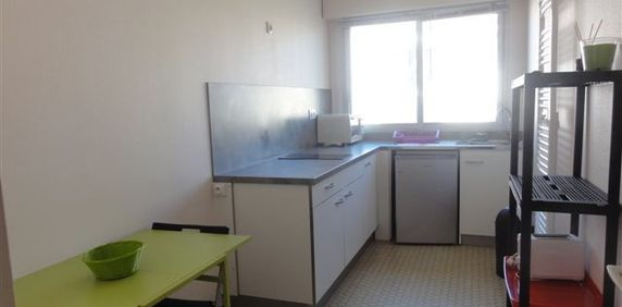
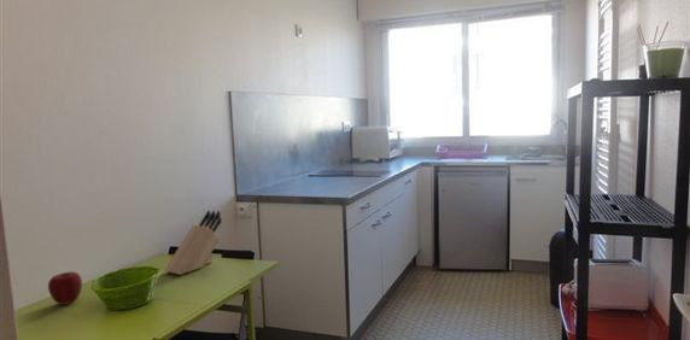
+ knife block [163,210,223,276]
+ apple [47,270,83,306]
